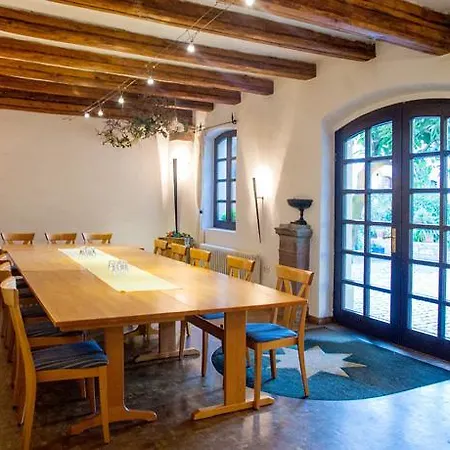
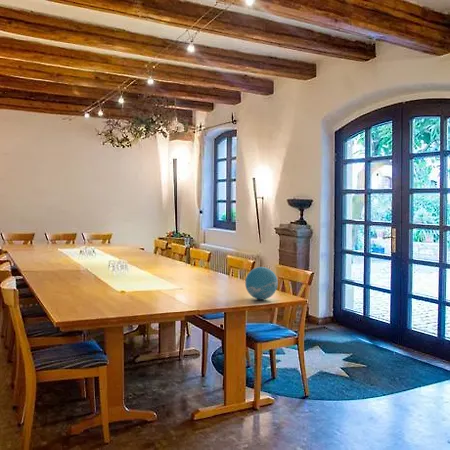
+ decorative ball [244,266,279,301]
